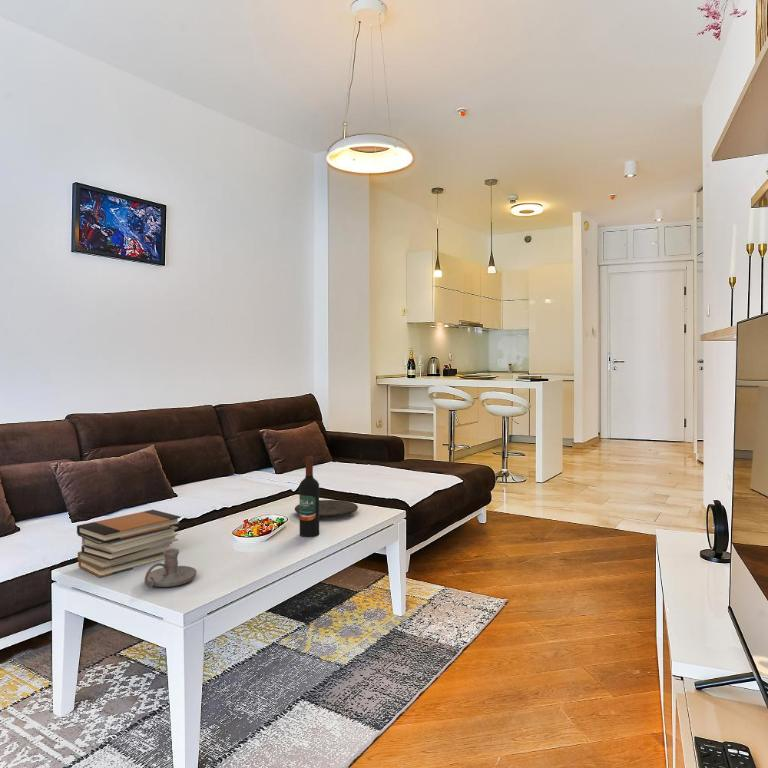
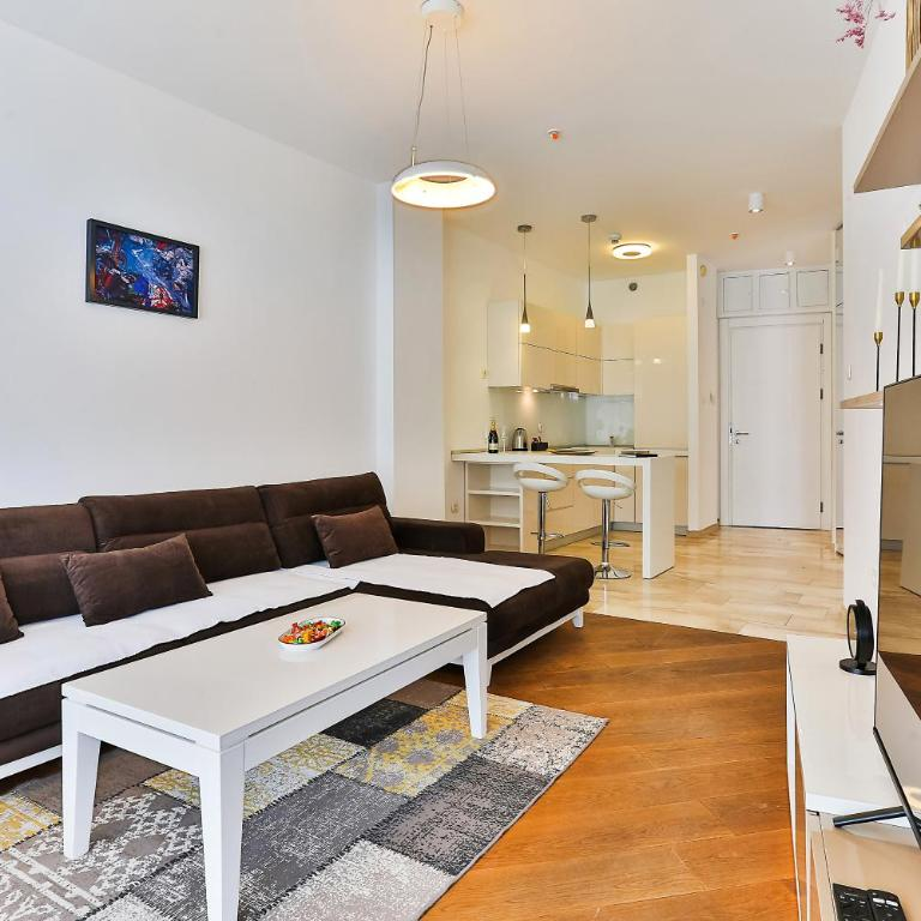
- wine bottle [298,455,320,538]
- plate [294,499,359,518]
- candle holder [144,548,198,589]
- book stack [76,509,182,578]
